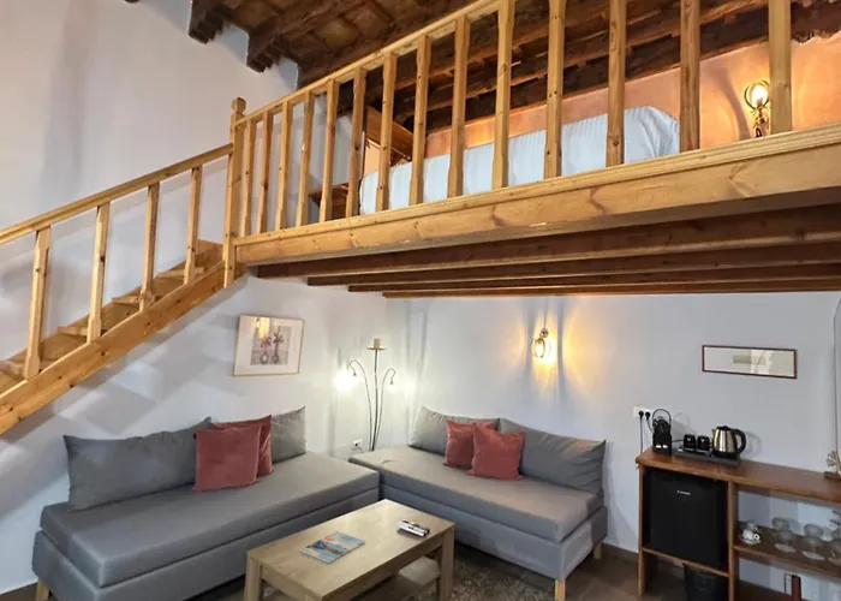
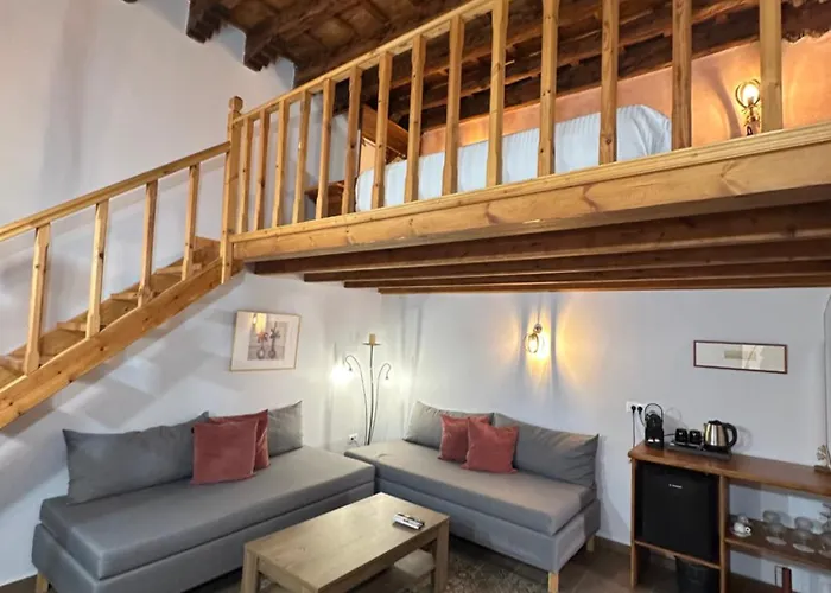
- magazine [299,530,366,564]
